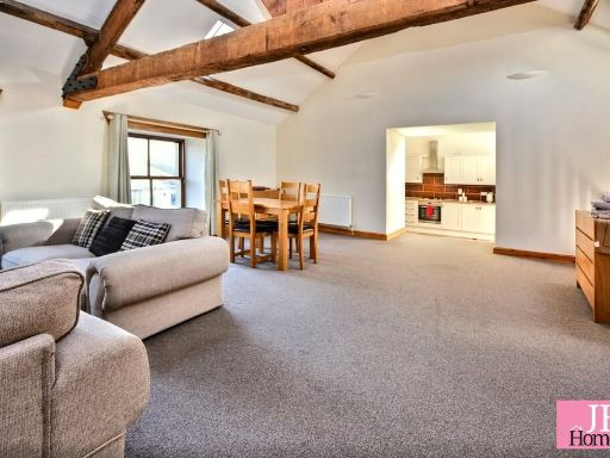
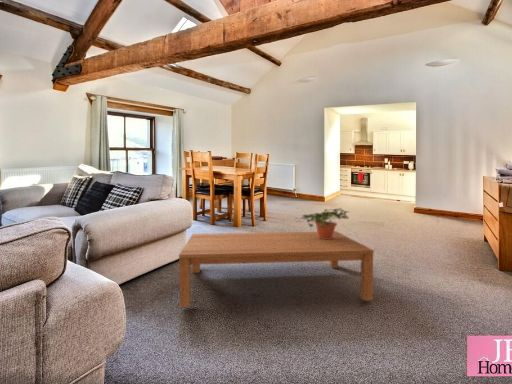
+ potted plant [293,207,350,239]
+ coffee table [178,230,375,308]
